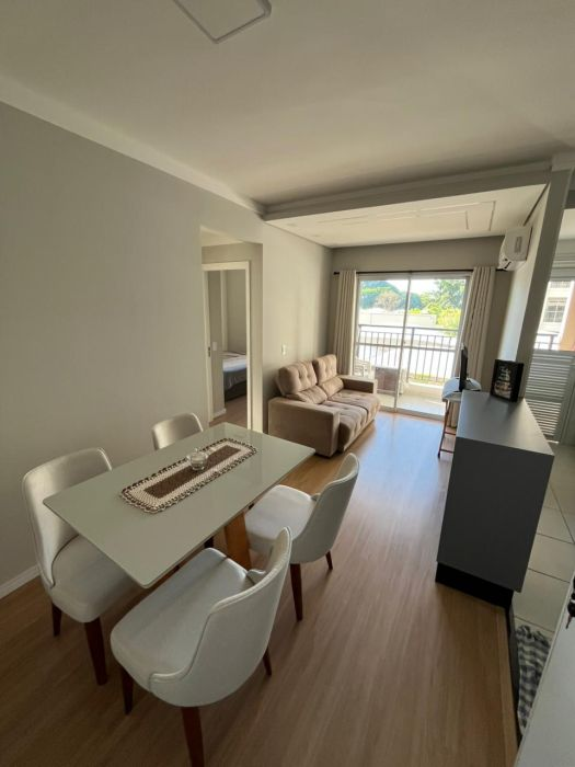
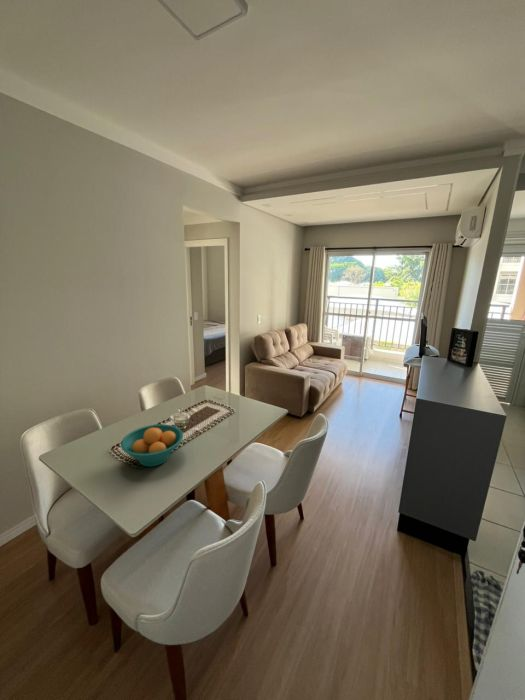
+ fruit bowl [120,423,184,467]
